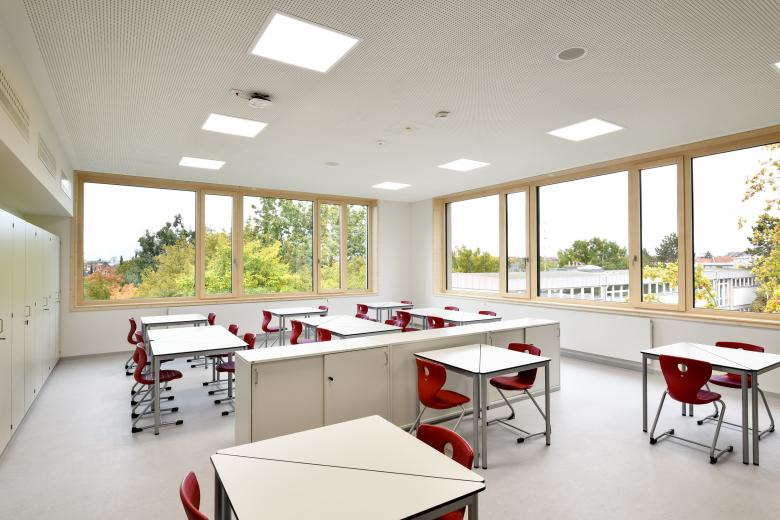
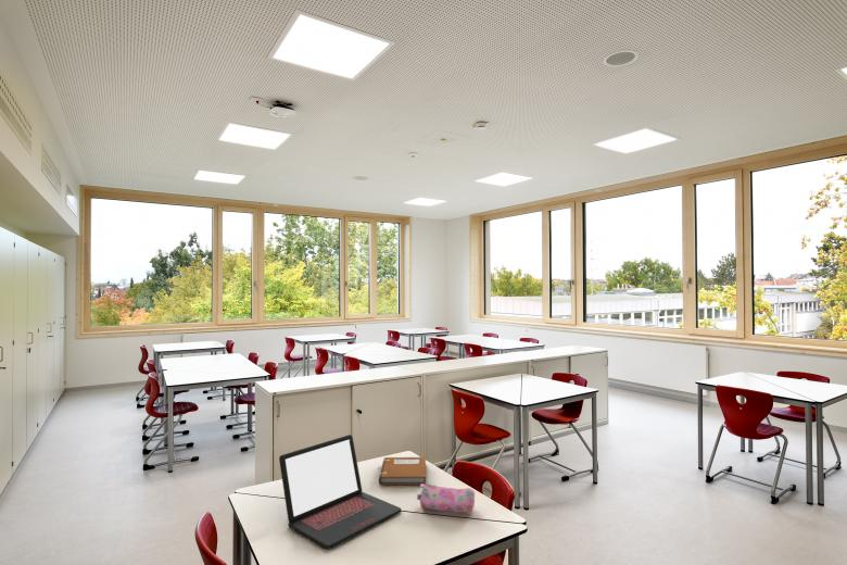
+ pencil case [416,482,476,515]
+ notebook [378,456,427,486]
+ laptop [278,434,402,549]
